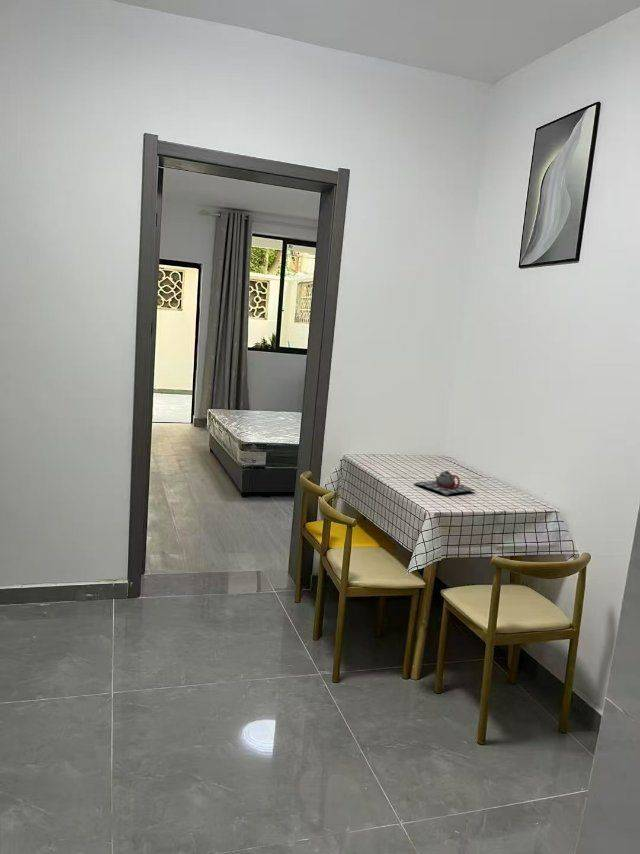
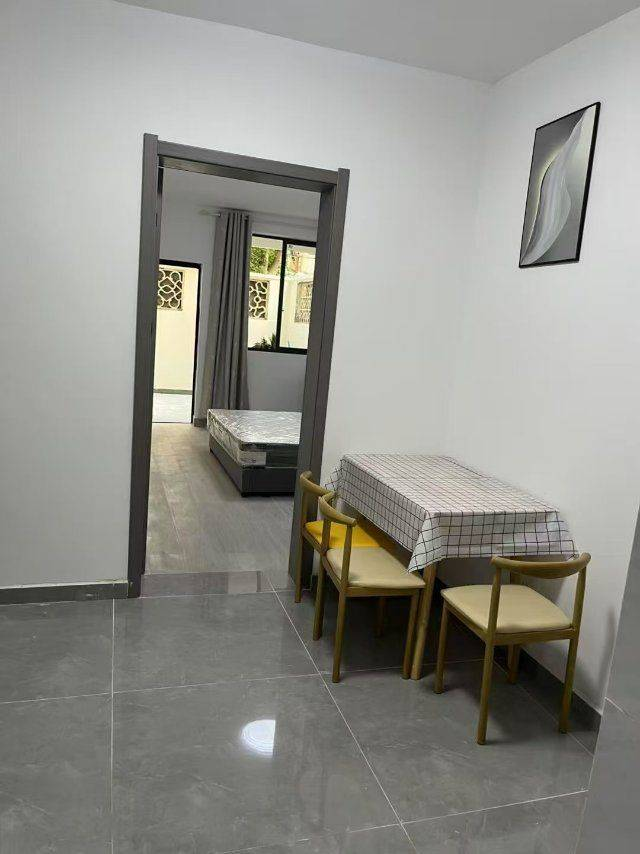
- teapot [413,470,476,497]
